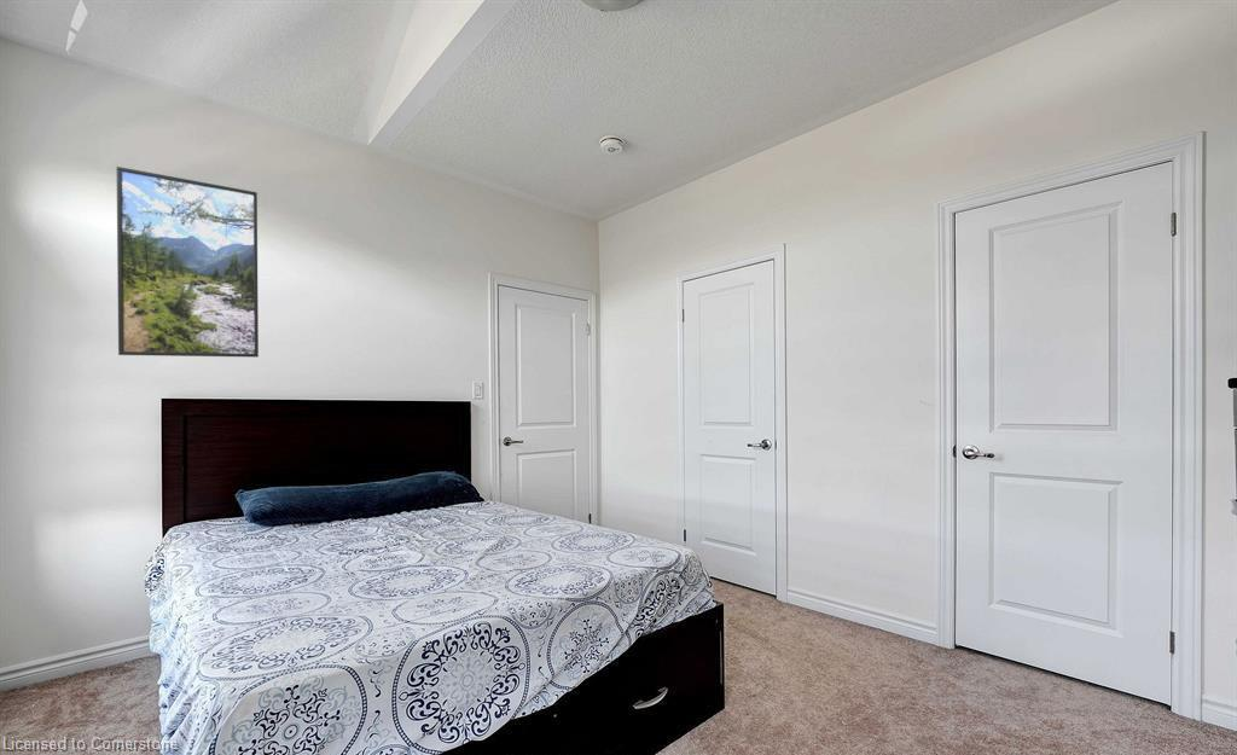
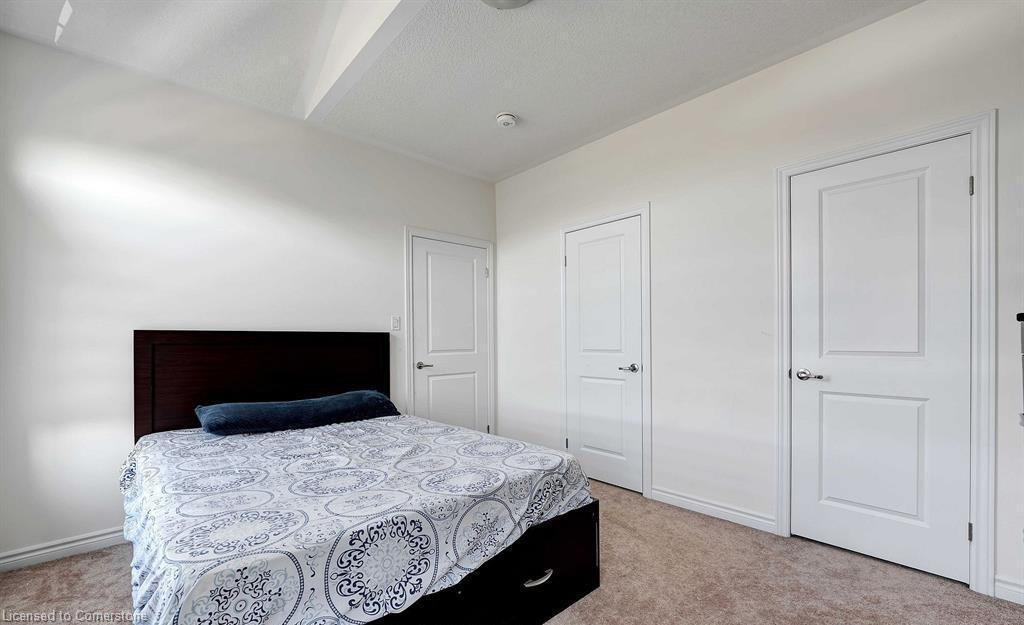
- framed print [115,165,260,359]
